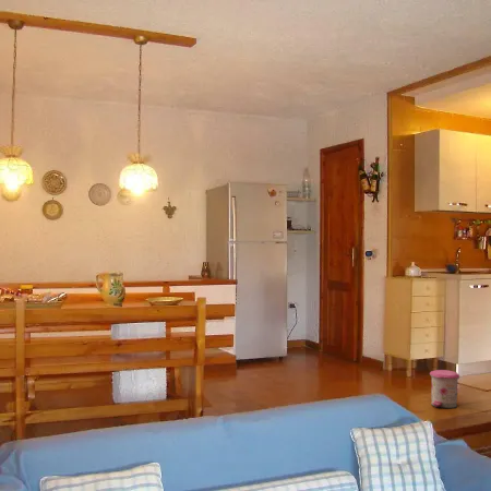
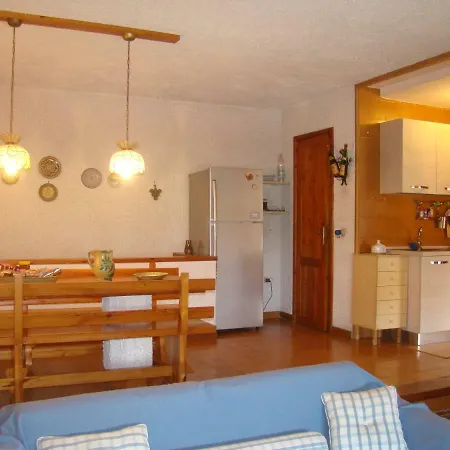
- trash can [429,369,460,409]
